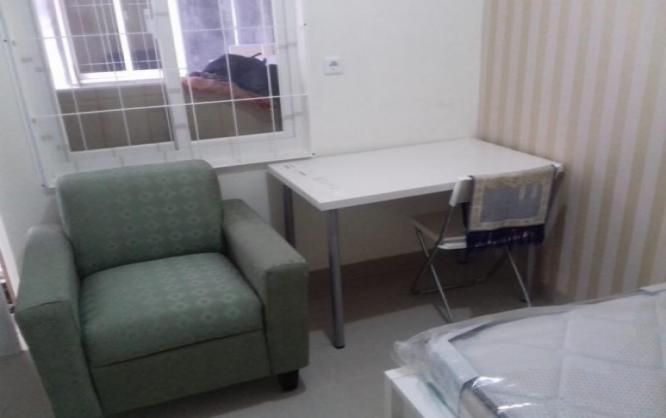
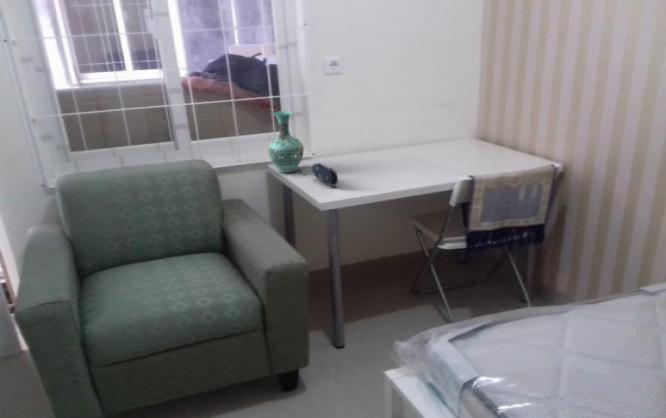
+ pencil case [310,162,339,188]
+ vase [267,110,305,174]
